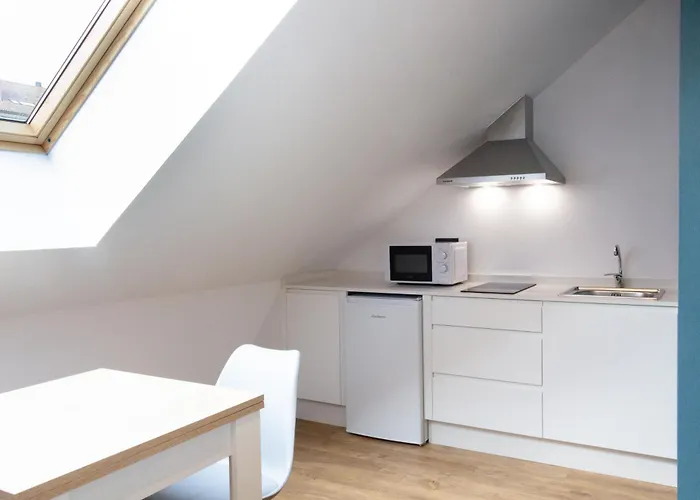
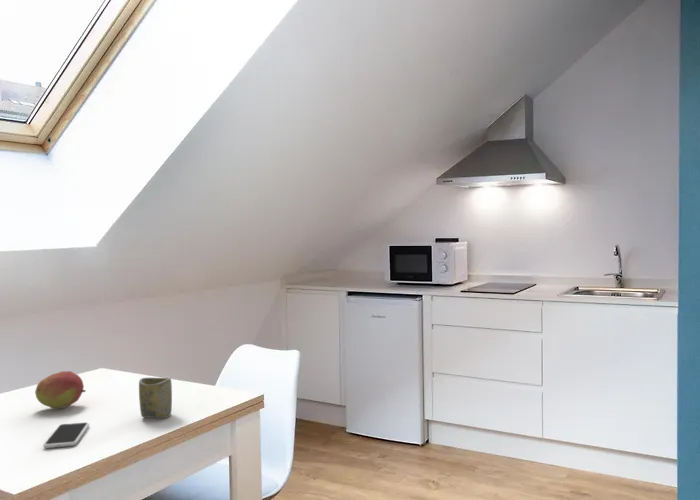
+ fruit [34,370,86,409]
+ smartphone [42,421,90,449]
+ cup [138,377,173,419]
